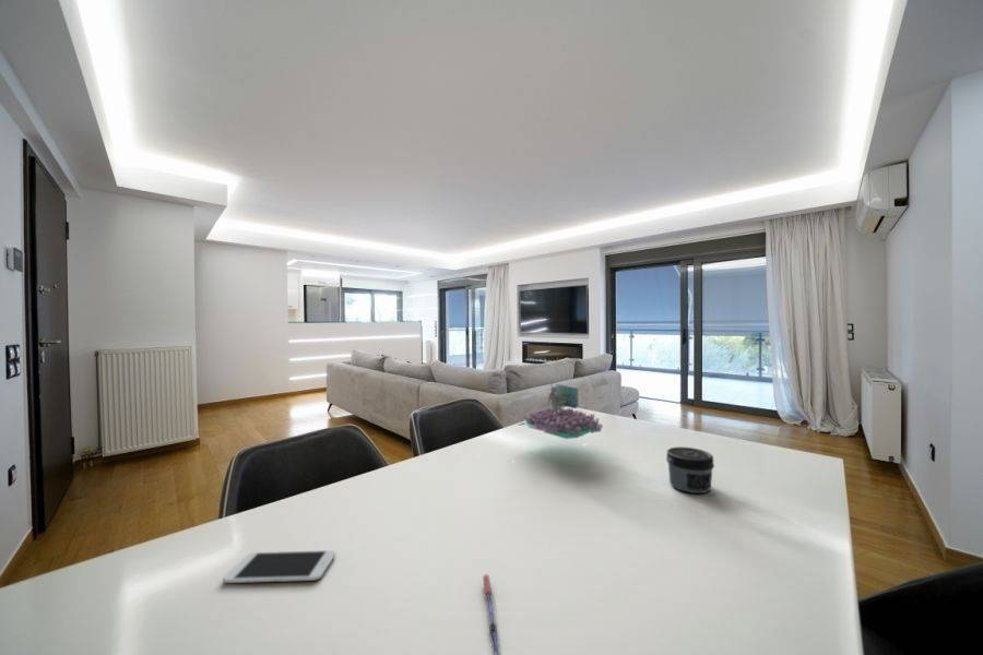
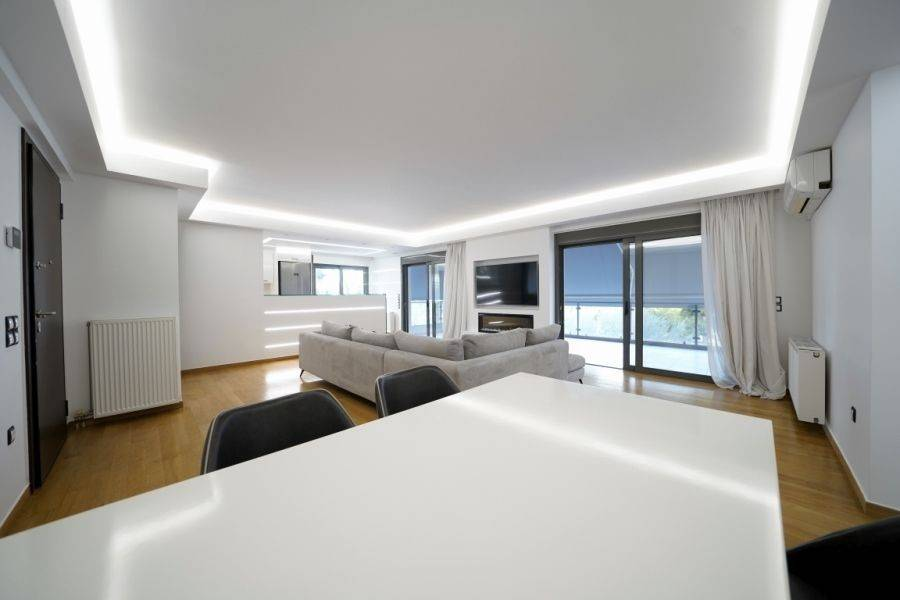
- smartphone [222,549,336,584]
- succulent planter [519,382,604,448]
- pen [482,573,501,655]
- jar [665,446,715,495]
